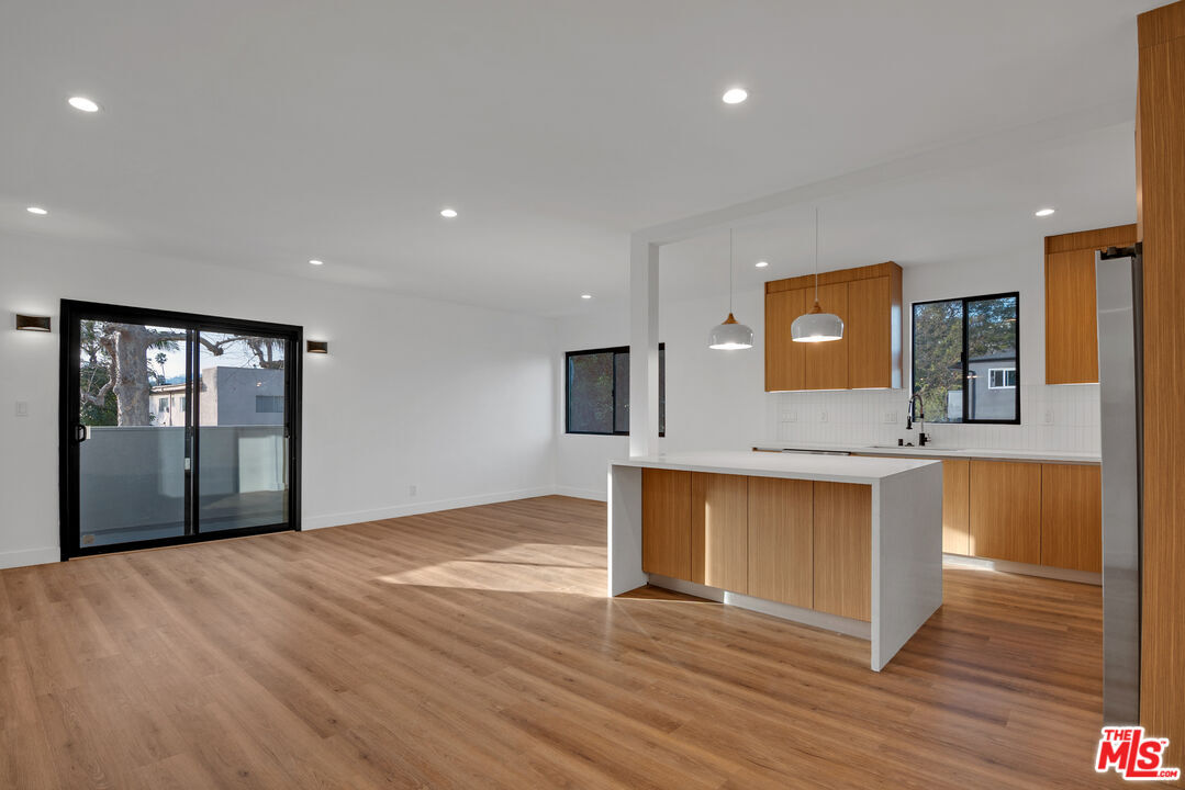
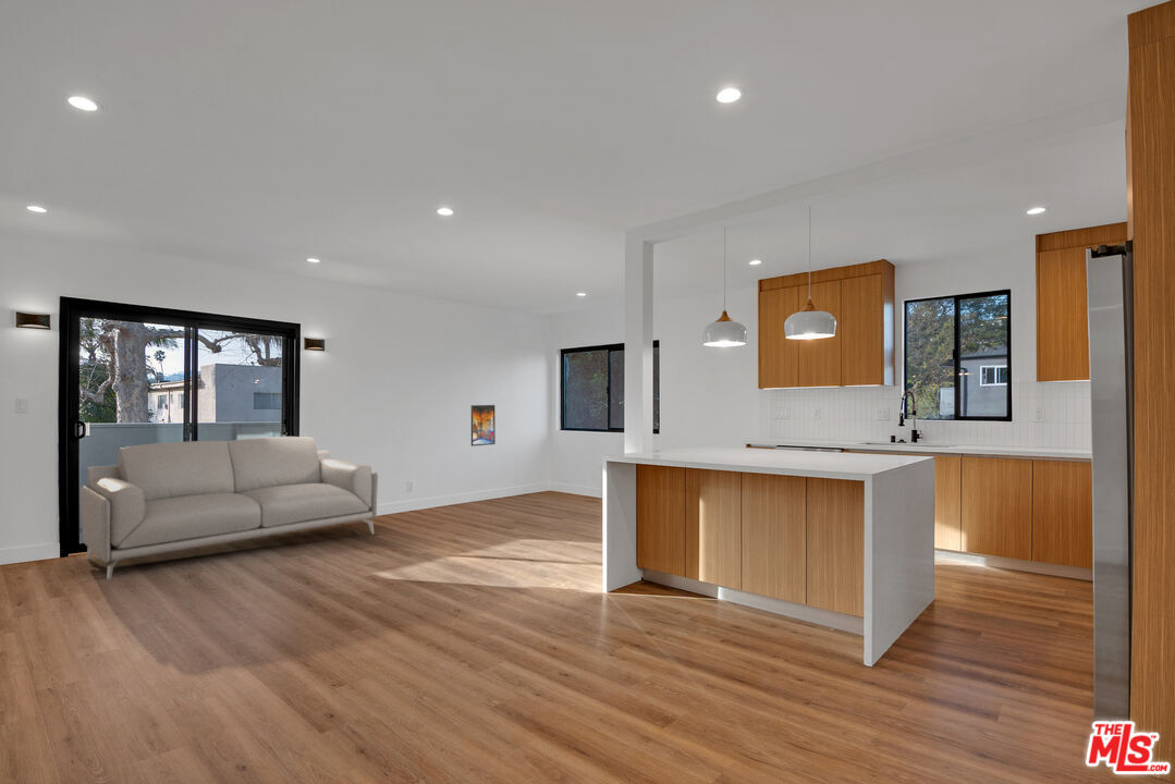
+ sofa [78,436,379,580]
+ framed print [470,404,497,448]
